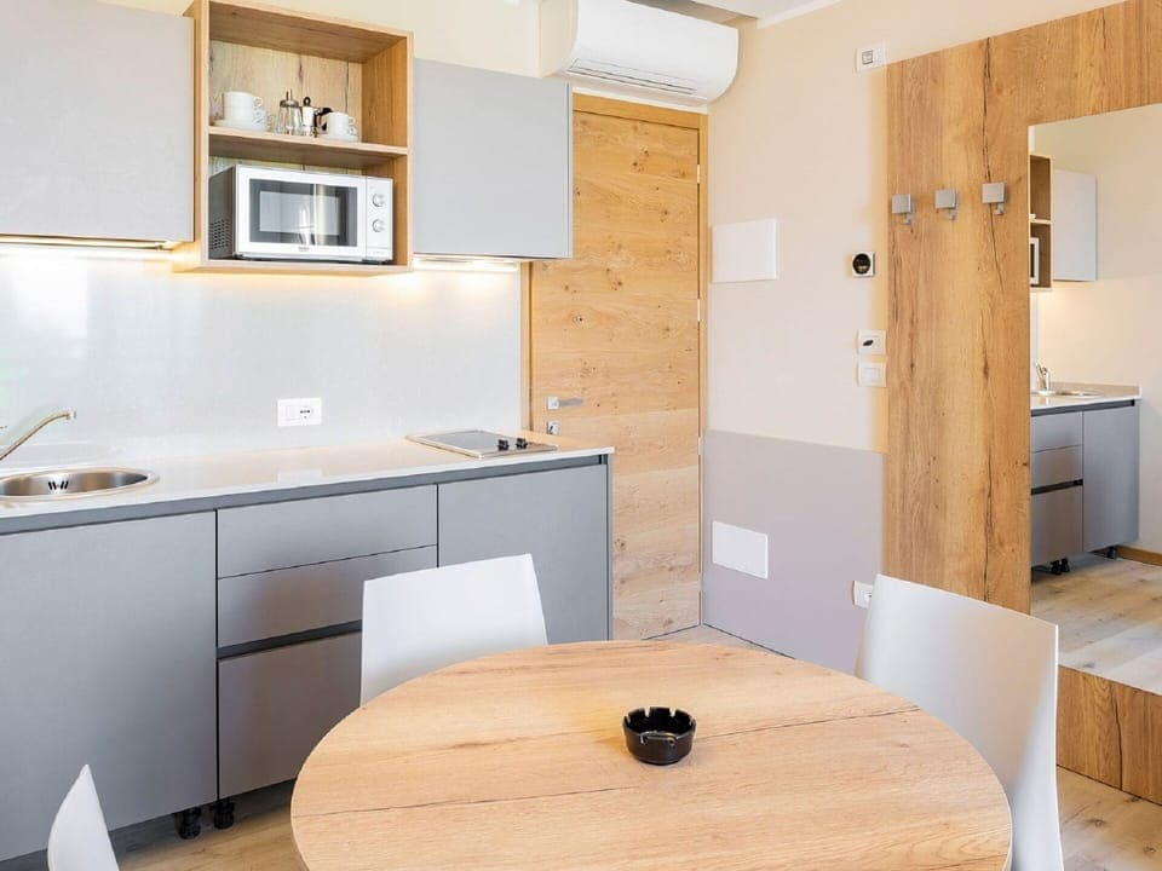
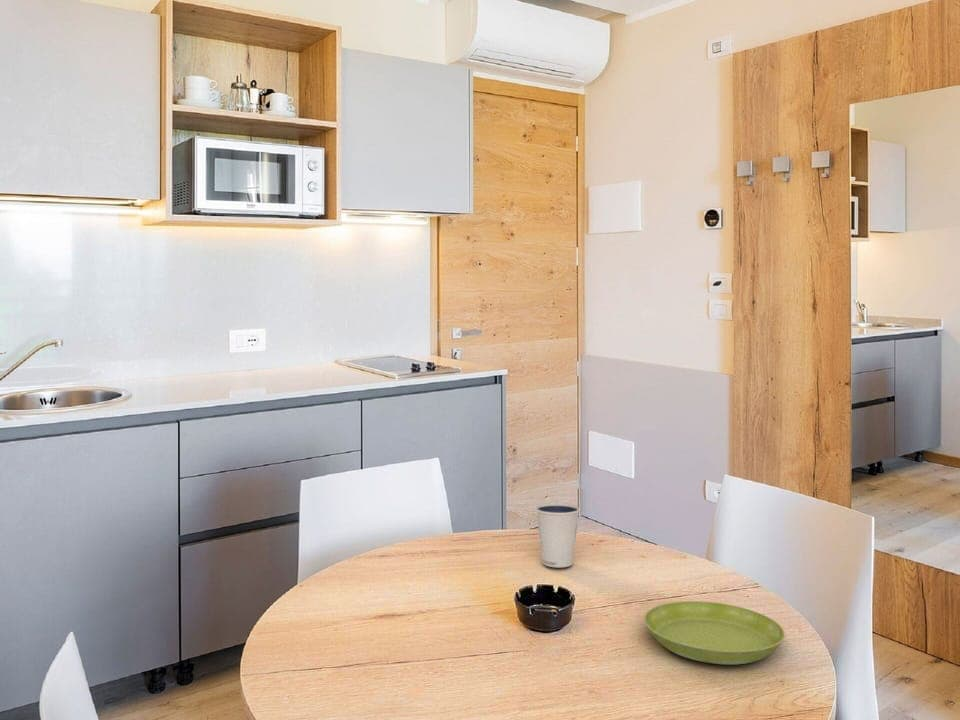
+ dixie cup [535,503,581,568]
+ saucer [643,600,786,665]
